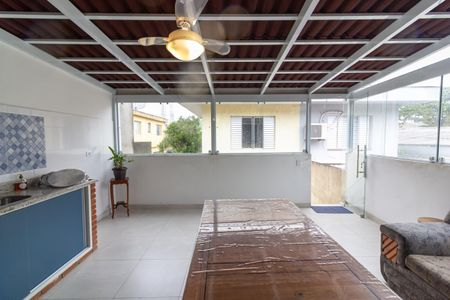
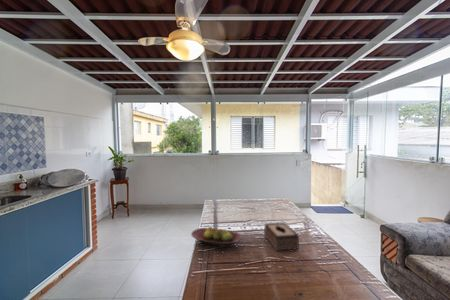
+ fruit bowl [190,226,243,248]
+ tissue box [263,222,300,252]
